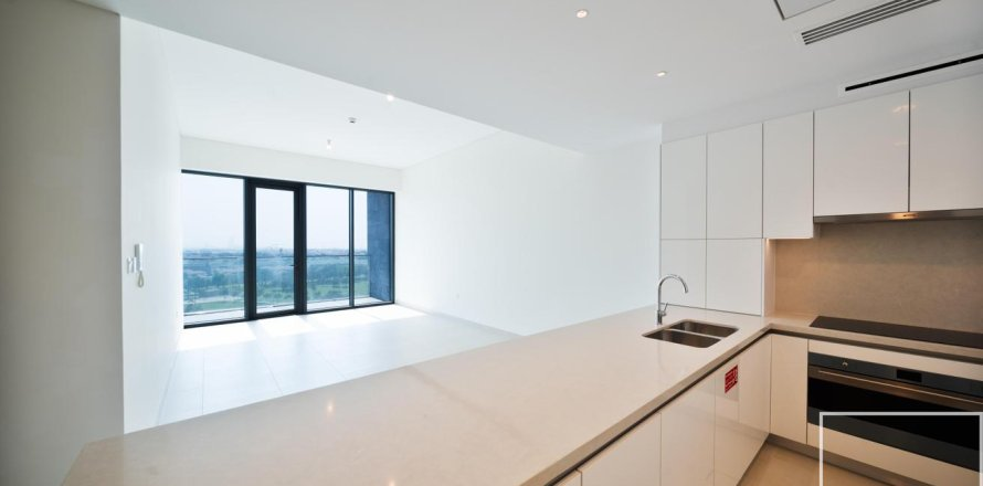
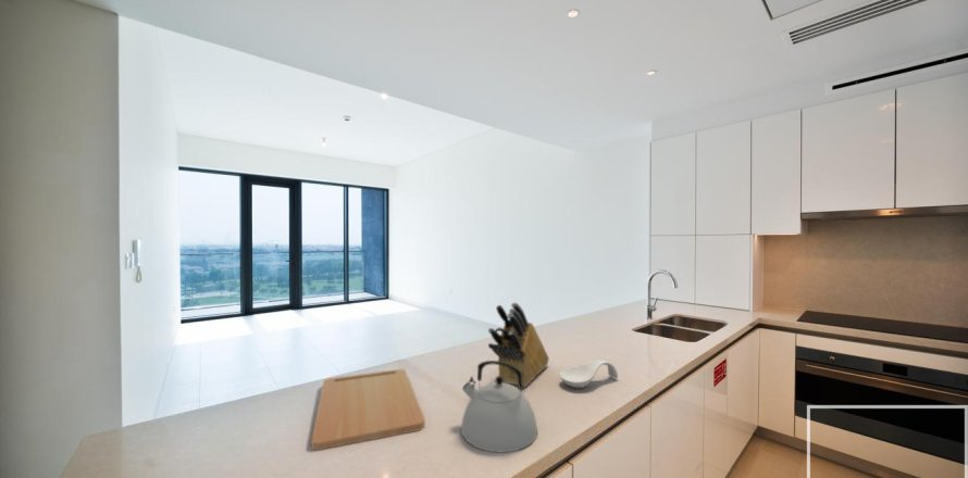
+ knife block [487,301,550,388]
+ spoon rest [558,358,619,389]
+ kettle [460,360,538,453]
+ cutting board [310,368,426,451]
